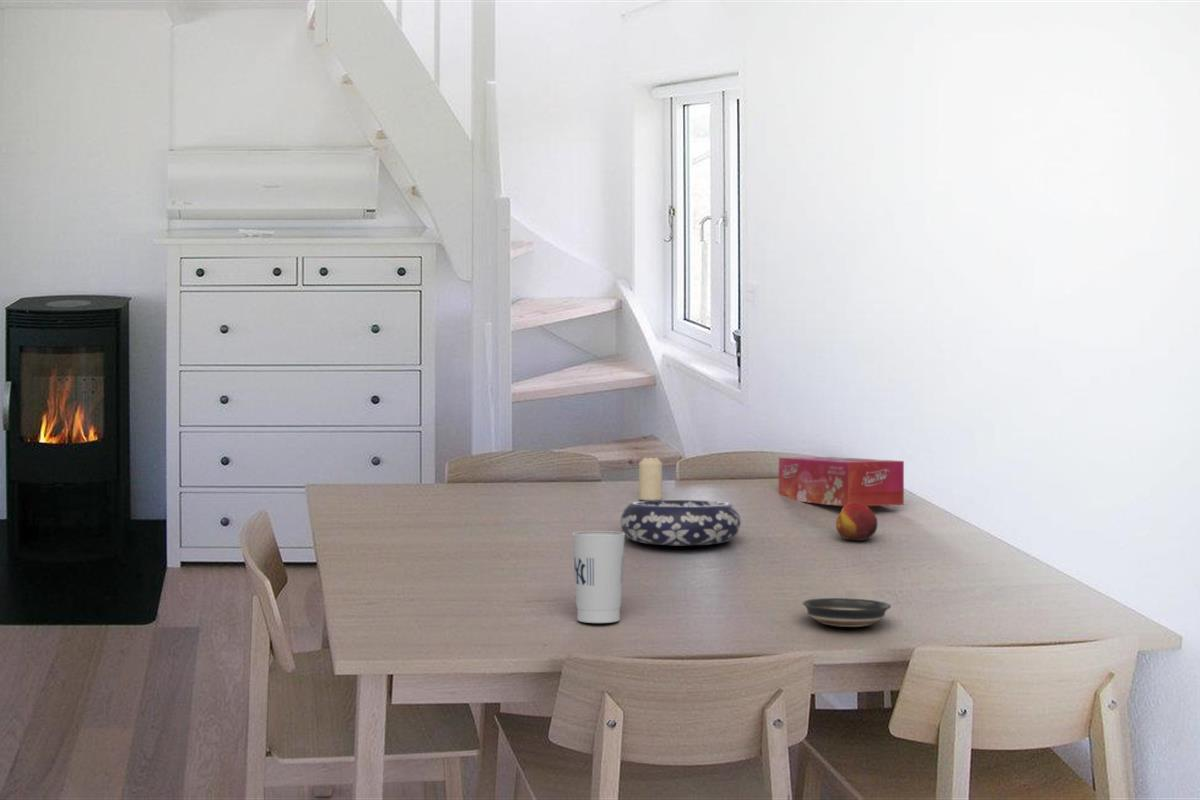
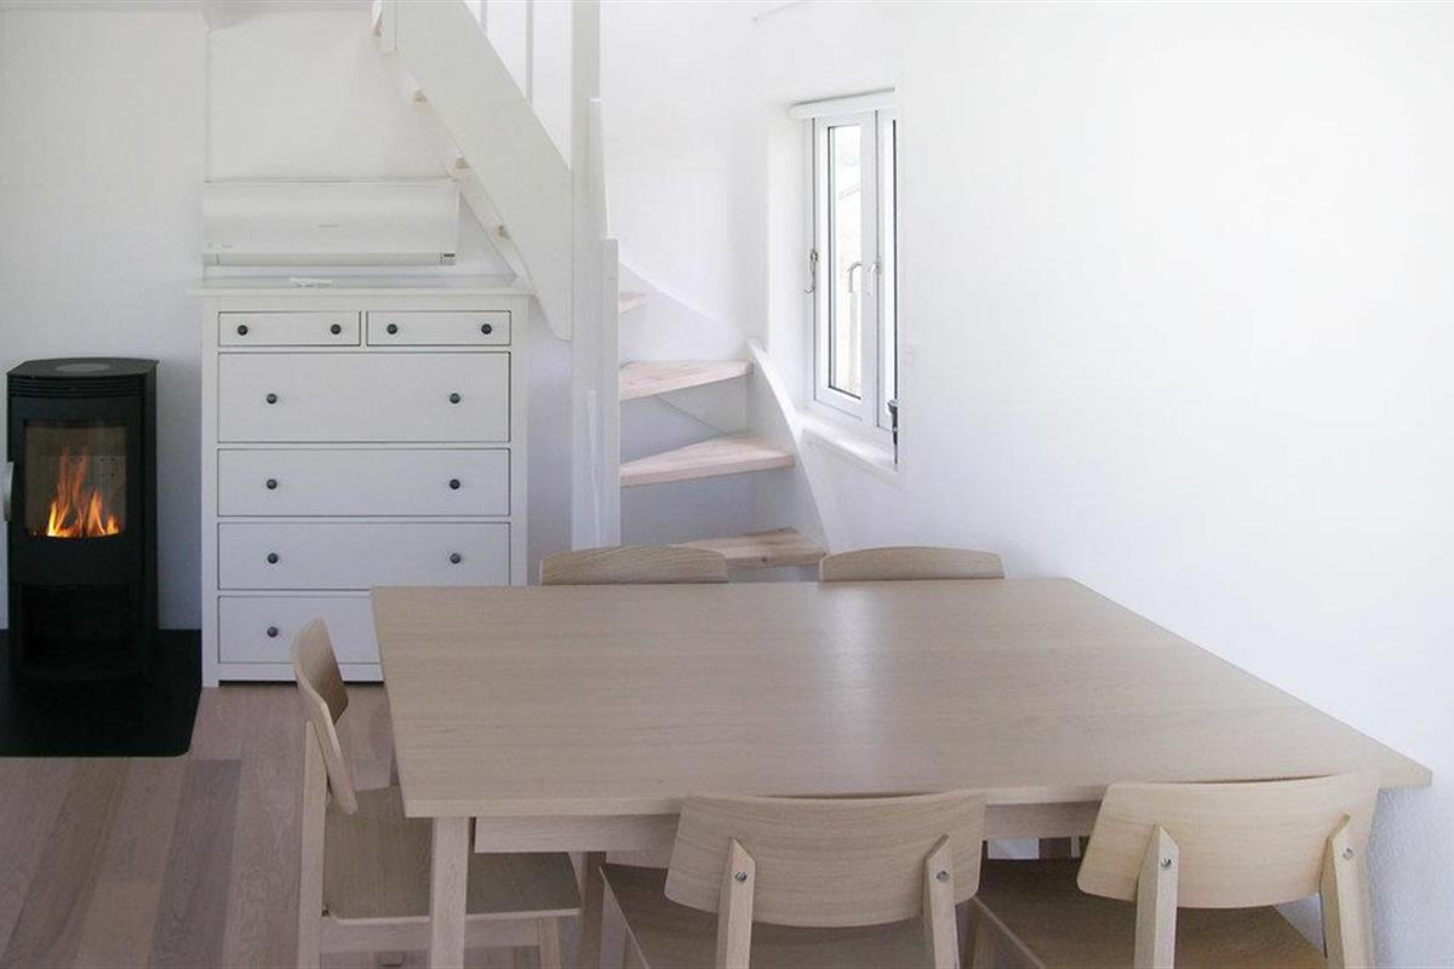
- tissue box [778,456,905,507]
- candle [638,456,663,501]
- saucer [801,597,892,628]
- cup [571,530,626,624]
- fruit [835,502,878,542]
- decorative bowl [620,499,742,546]
